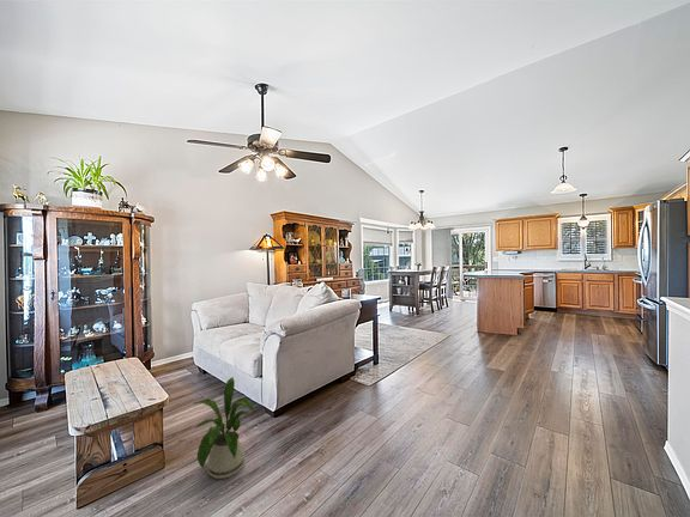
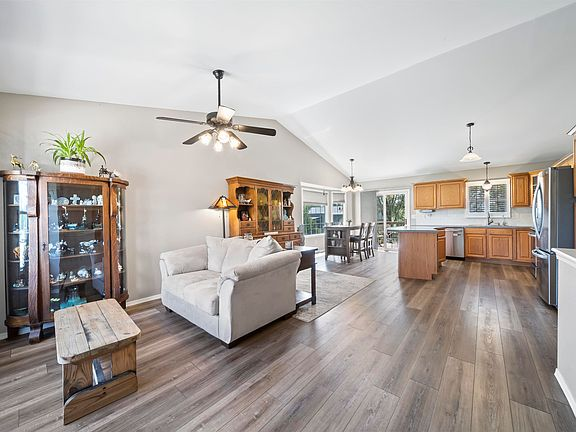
- house plant [192,376,256,480]
